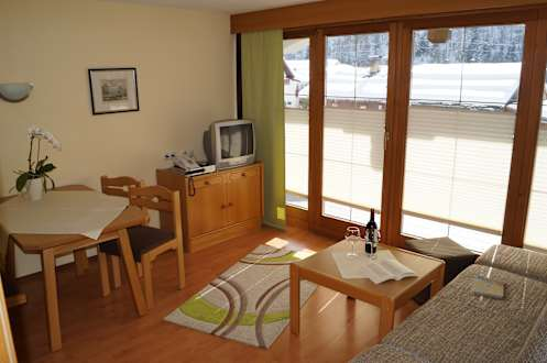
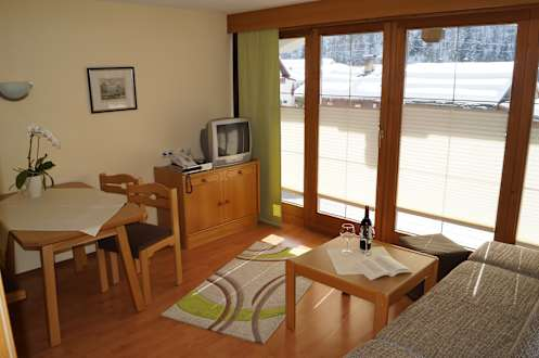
- book [470,274,505,300]
